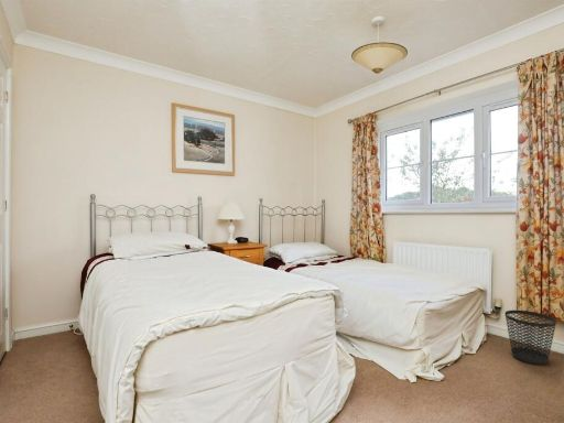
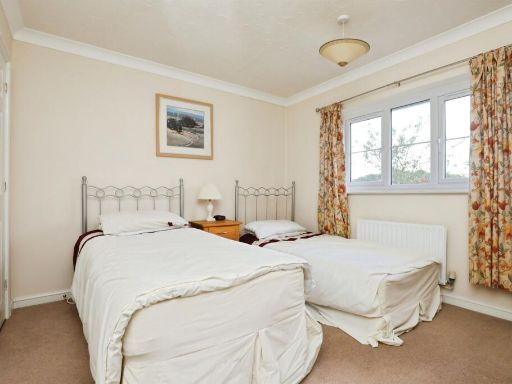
- wastebasket [503,310,557,366]
